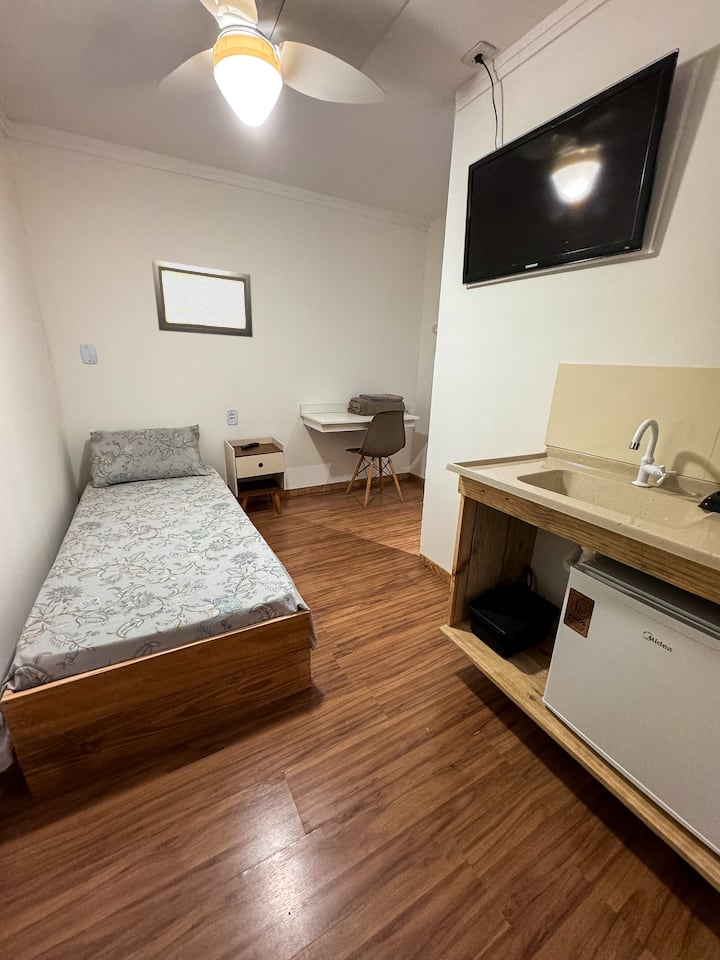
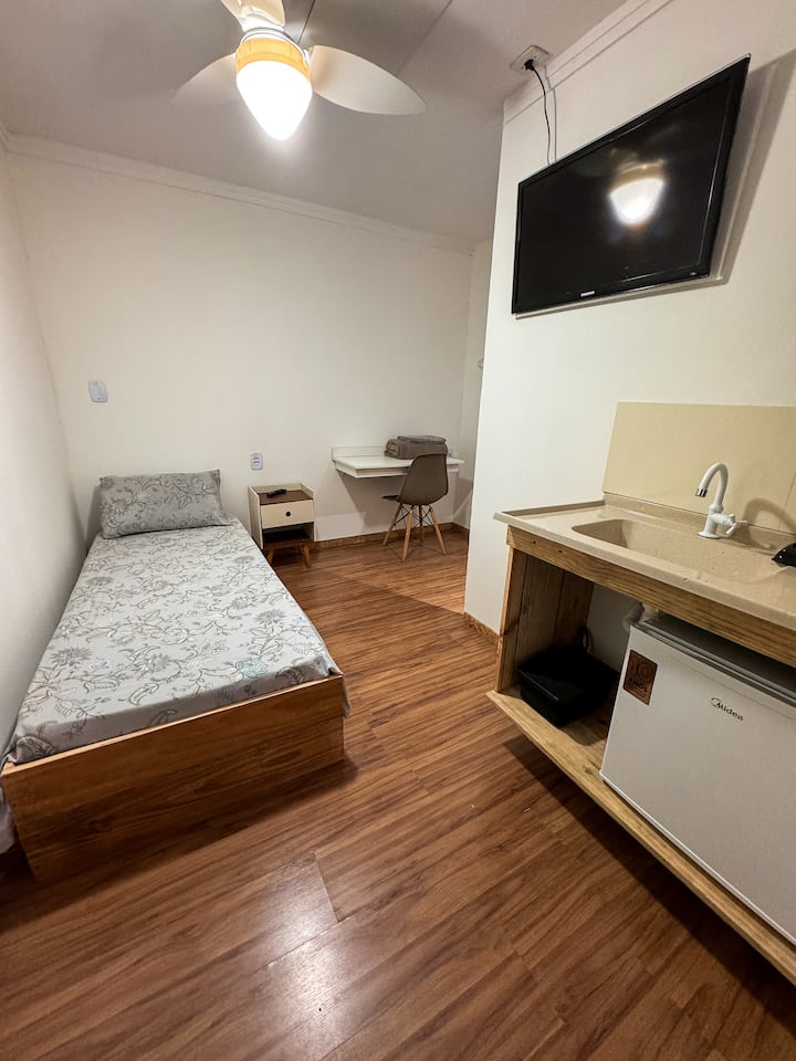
- wall art [151,259,254,338]
